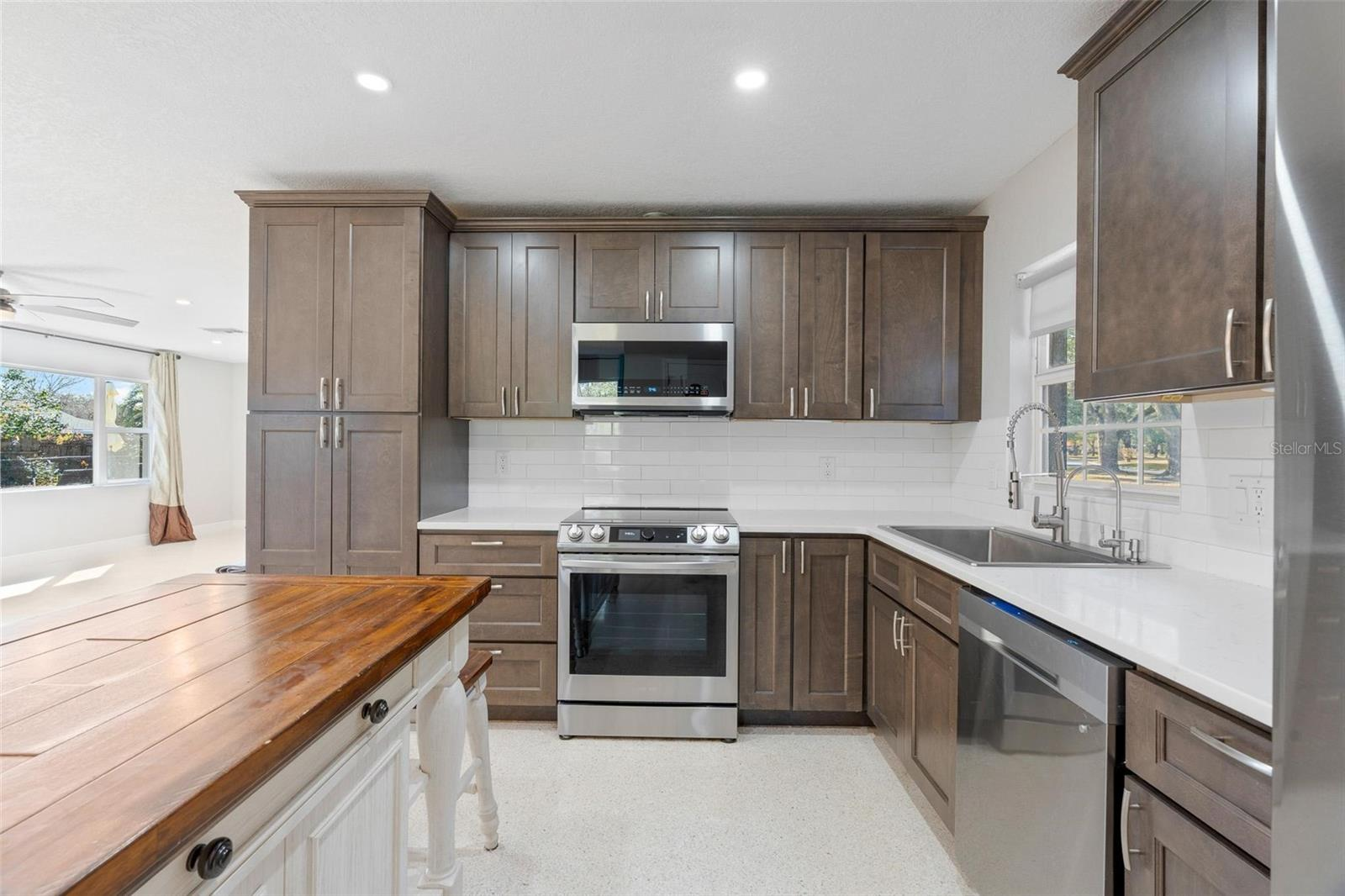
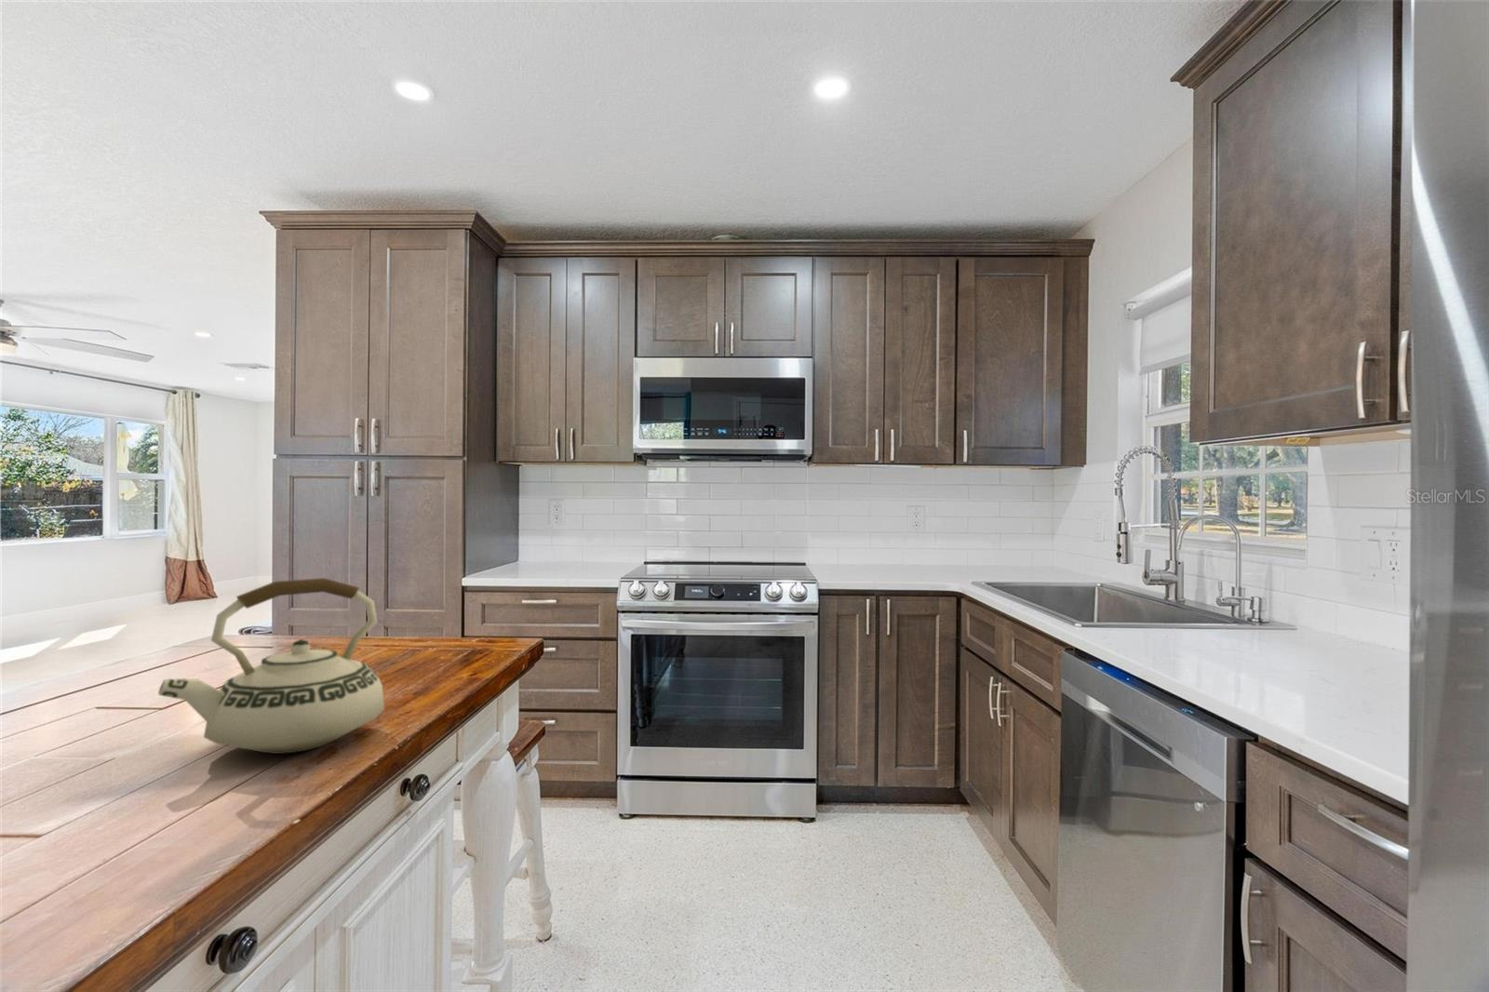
+ teakettle [157,577,385,755]
